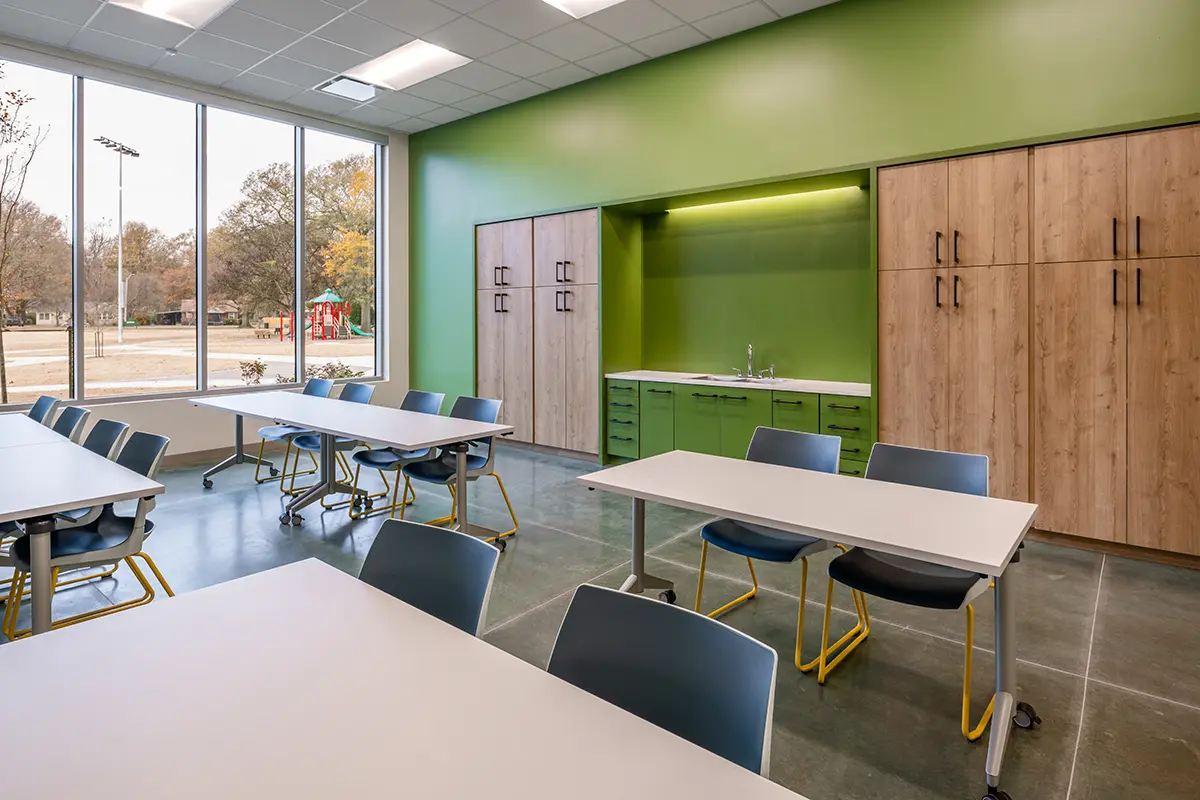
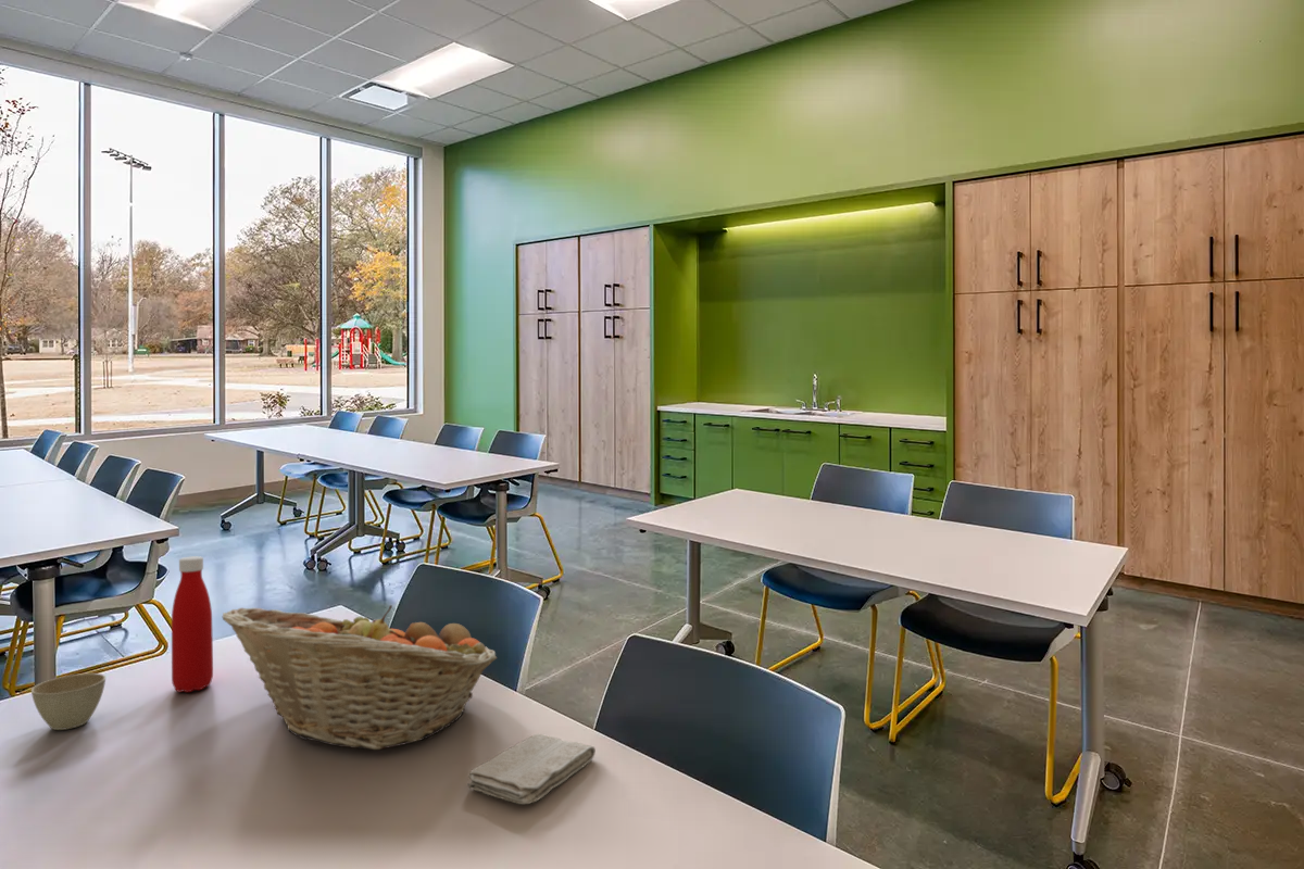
+ fruit basket [222,604,499,751]
+ bottle [171,555,214,693]
+ washcloth [467,732,597,805]
+ flower pot [30,672,106,731]
